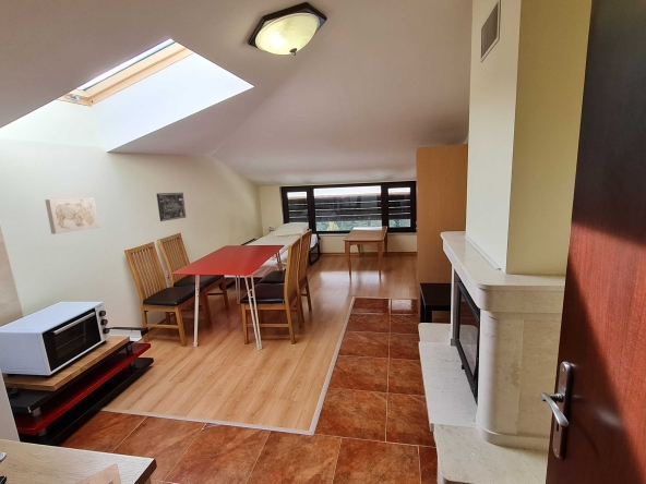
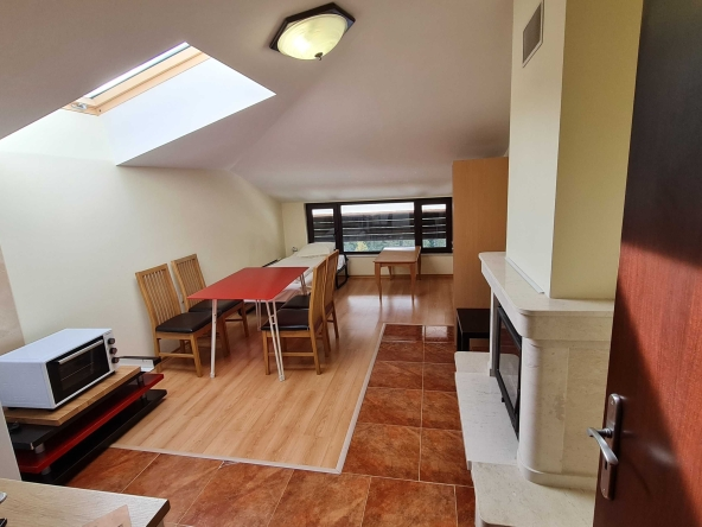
- wall art [44,196,100,235]
- wall art [156,192,187,222]
